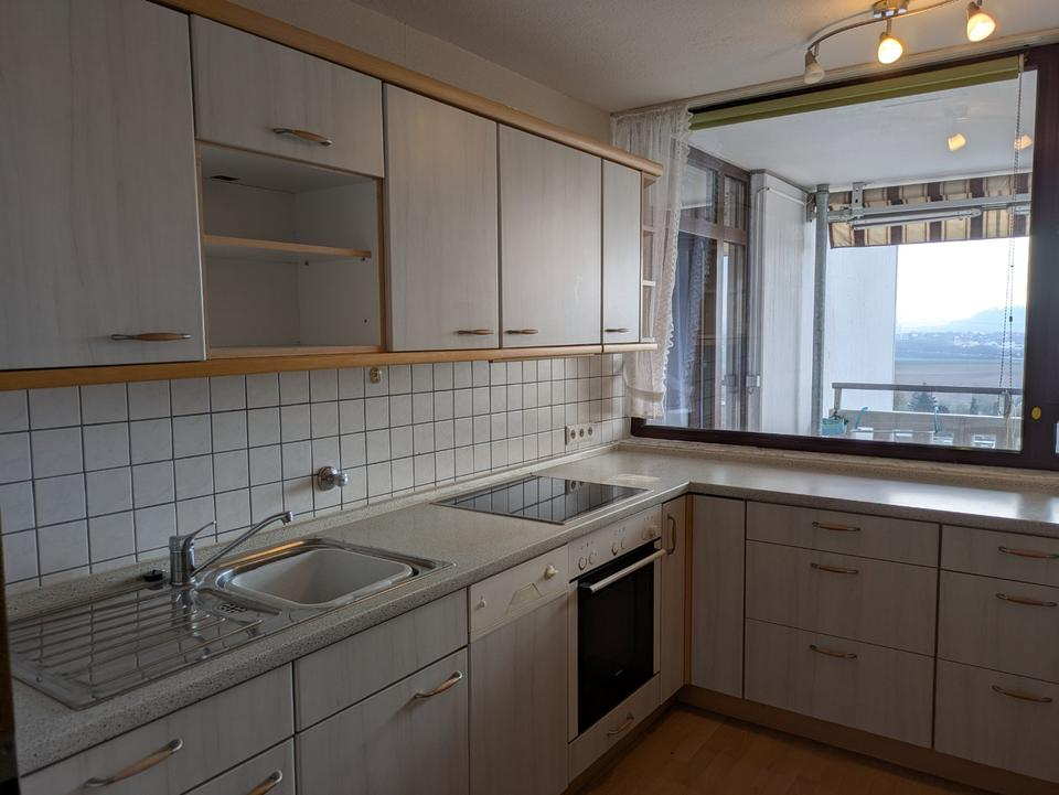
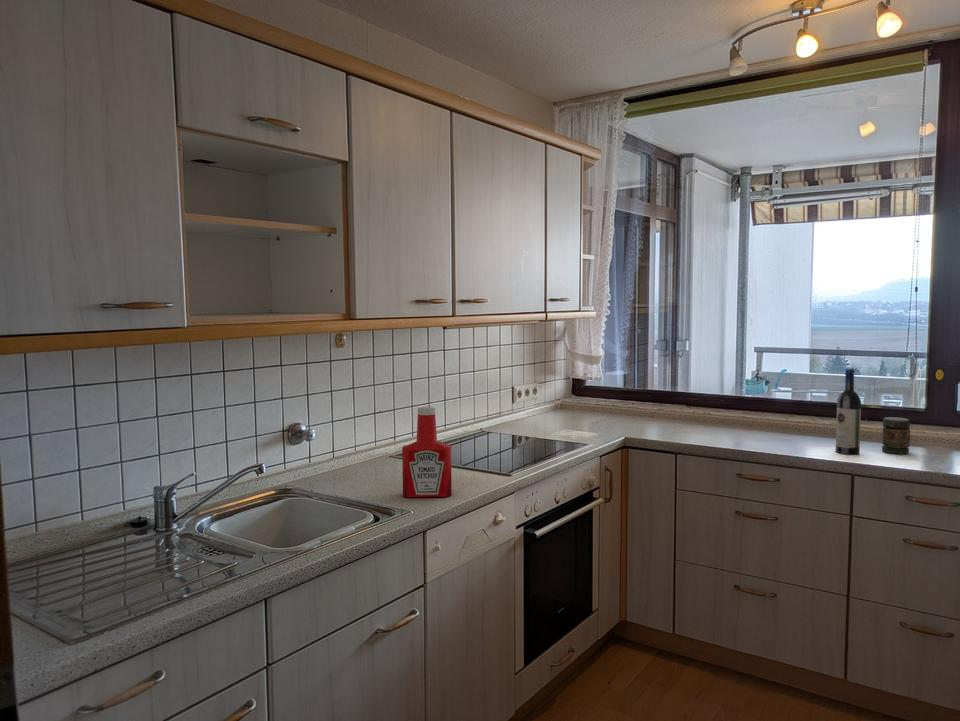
+ wine bottle [835,368,862,455]
+ jar [881,416,911,455]
+ soap bottle [401,406,453,499]
